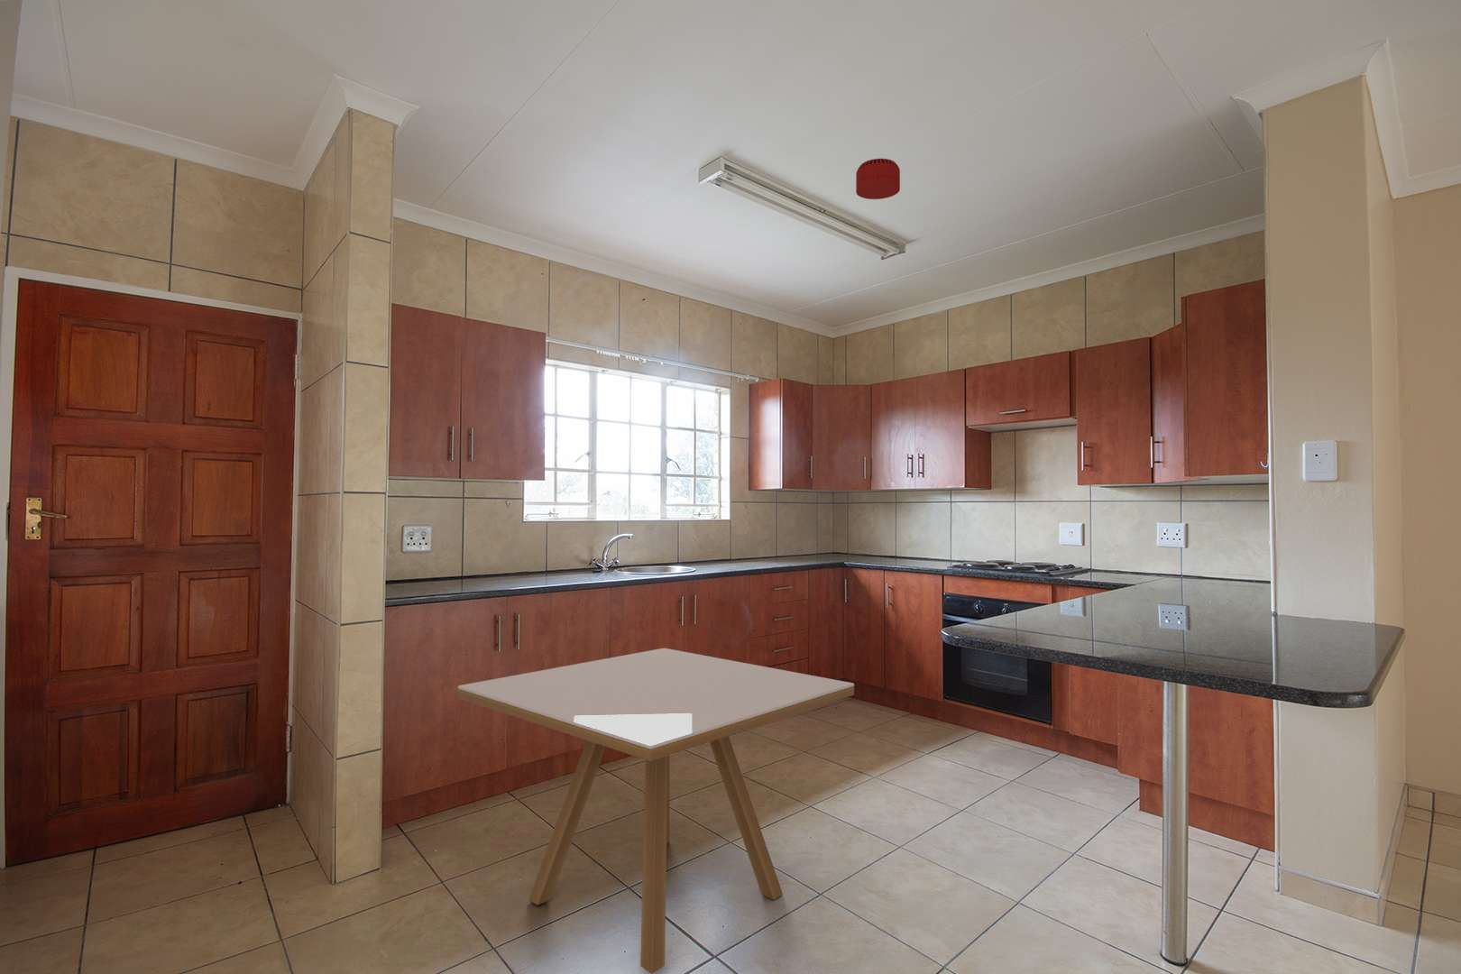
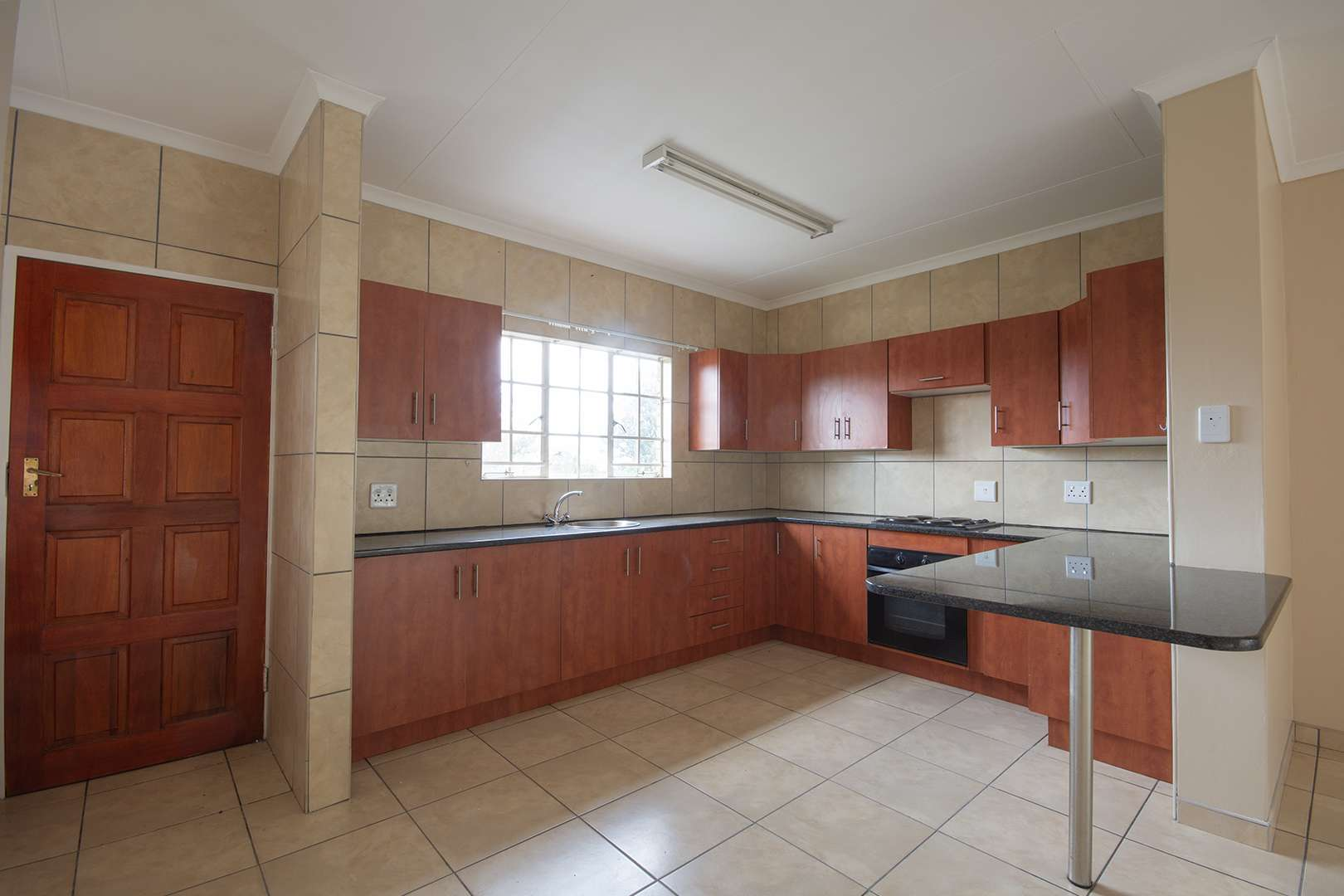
- smoke detector [854,158,901,200]
- dining table [458,648,854,974]
